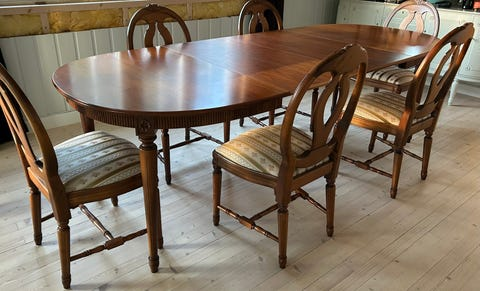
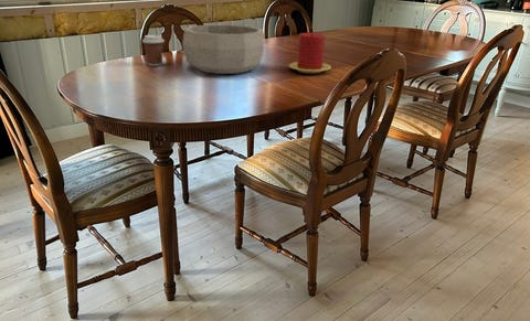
+ decorative bowl [181,23,266,75]
+ coffee cup [141,34,166,67]
+ candle [288,32,332,74]
